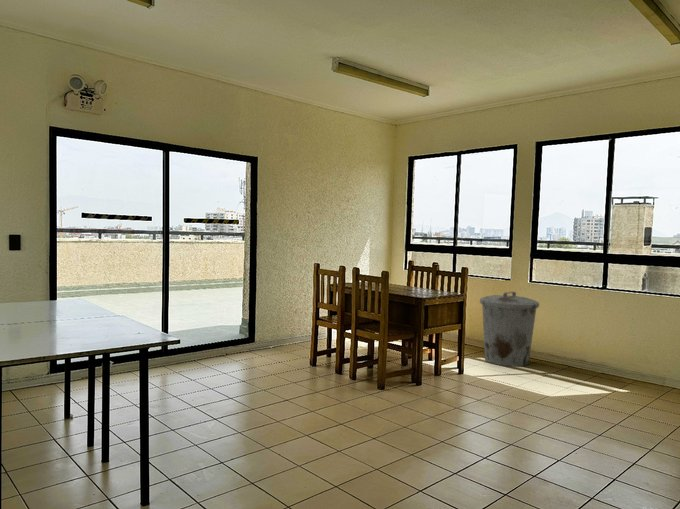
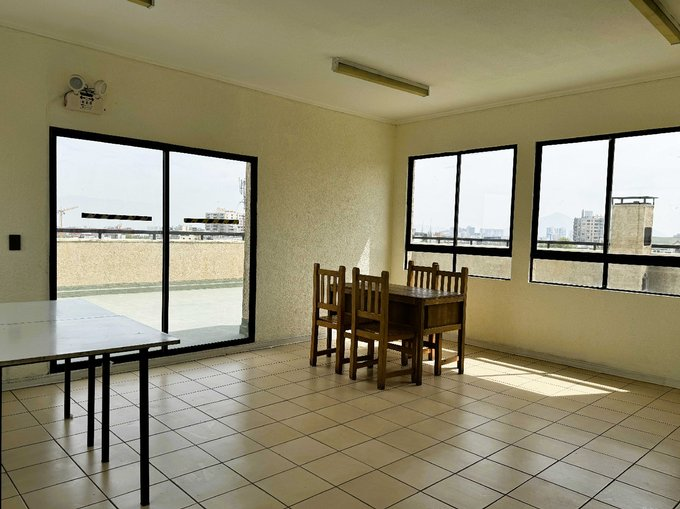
- trash can [479,291,540,367]
